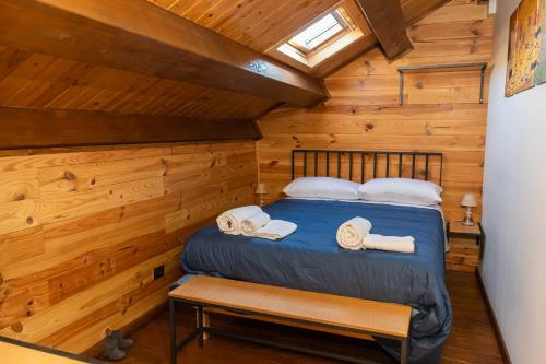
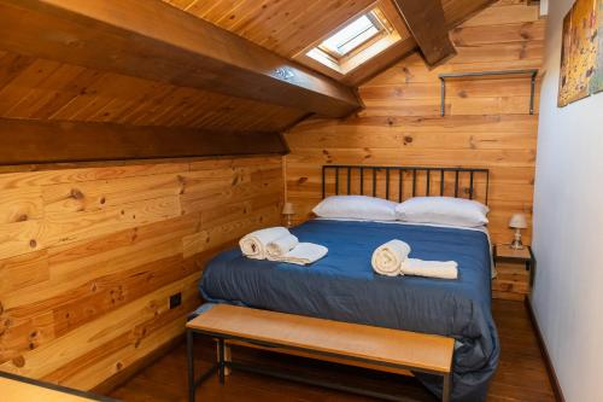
- boots [102,328,134,362]
